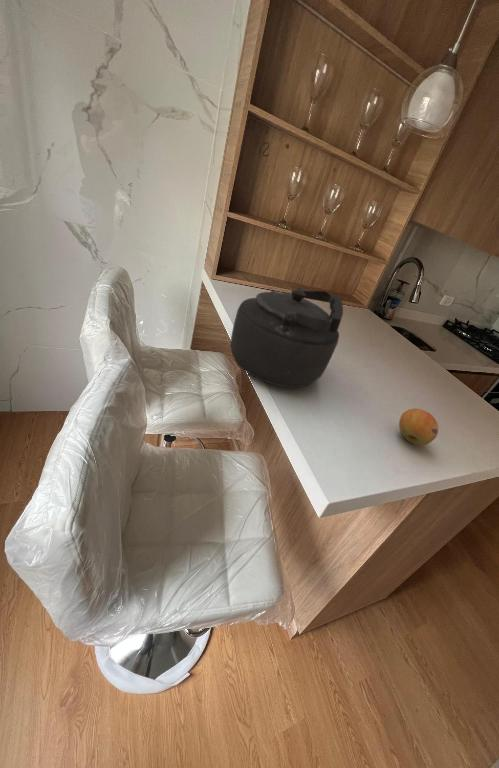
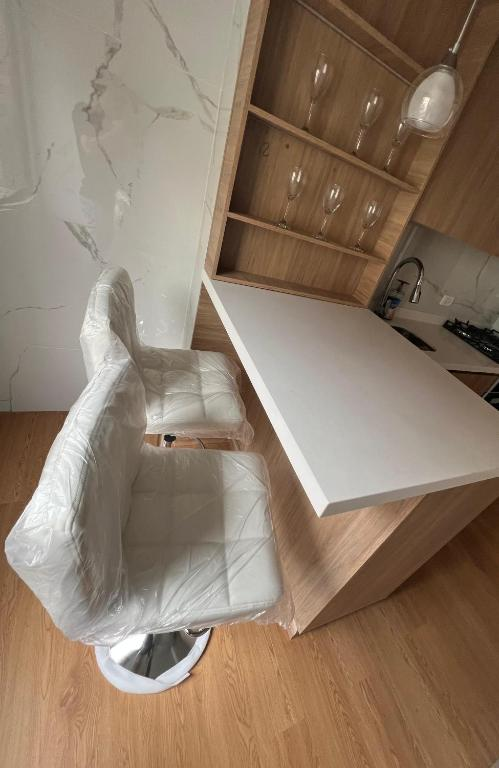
- kettle [229,286,344,388]
- fruit [398,408,439,446]
